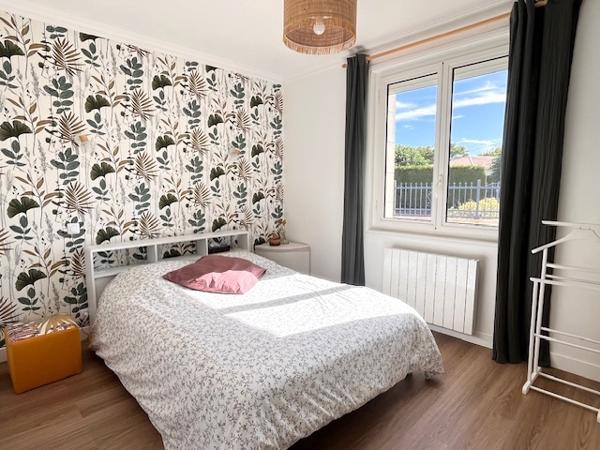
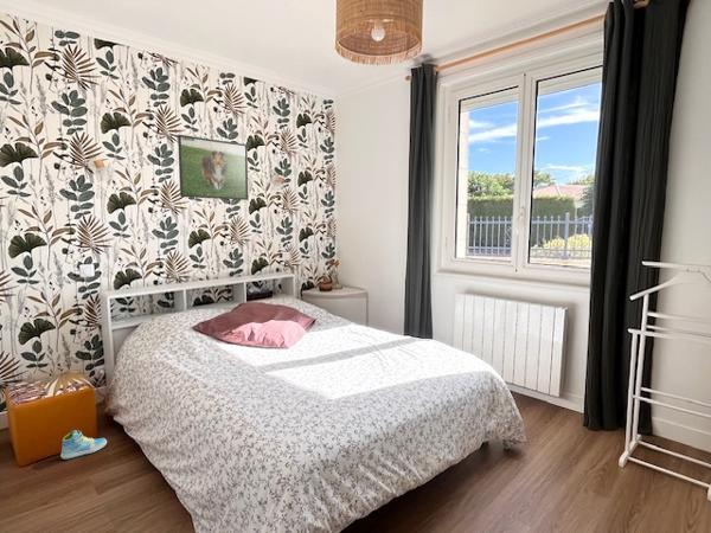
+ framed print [177,134,250,201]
+ sneaker [59,429,108,461]
